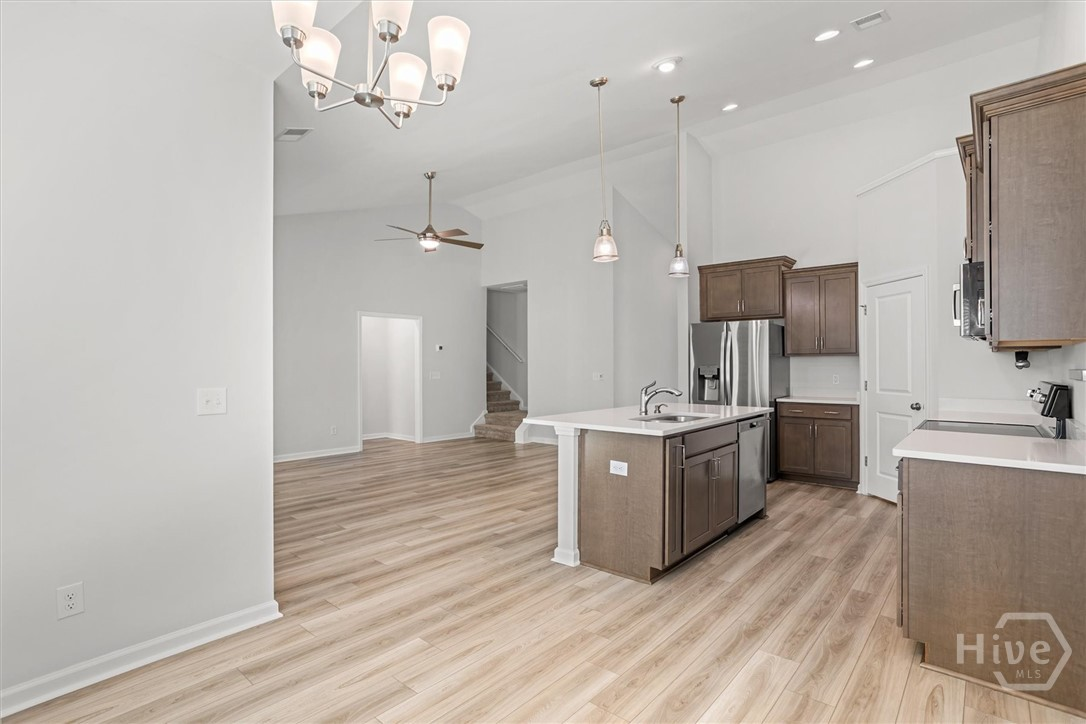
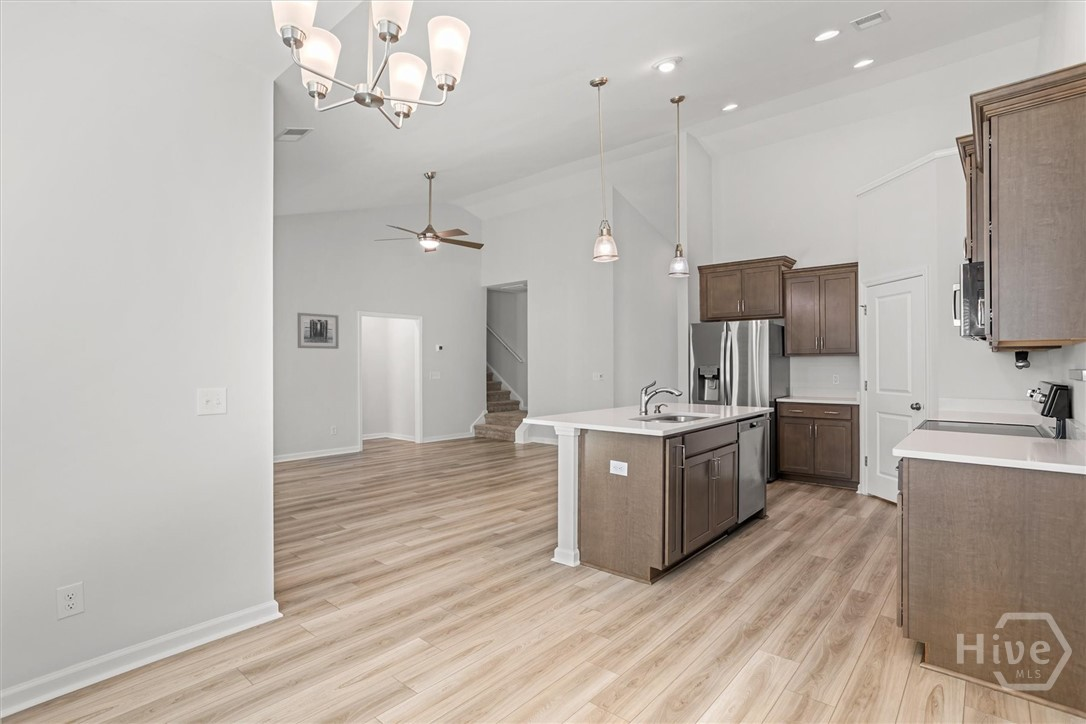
+ wall art [297,312,340,350]
